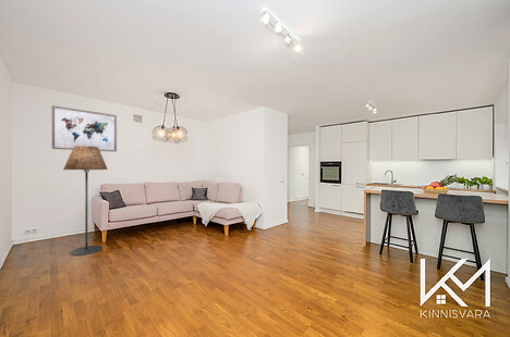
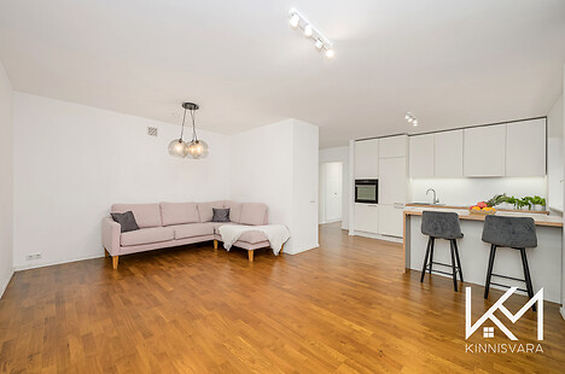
- wall art [51,104,118,153]
- floor lamp [62,146,108,257]
